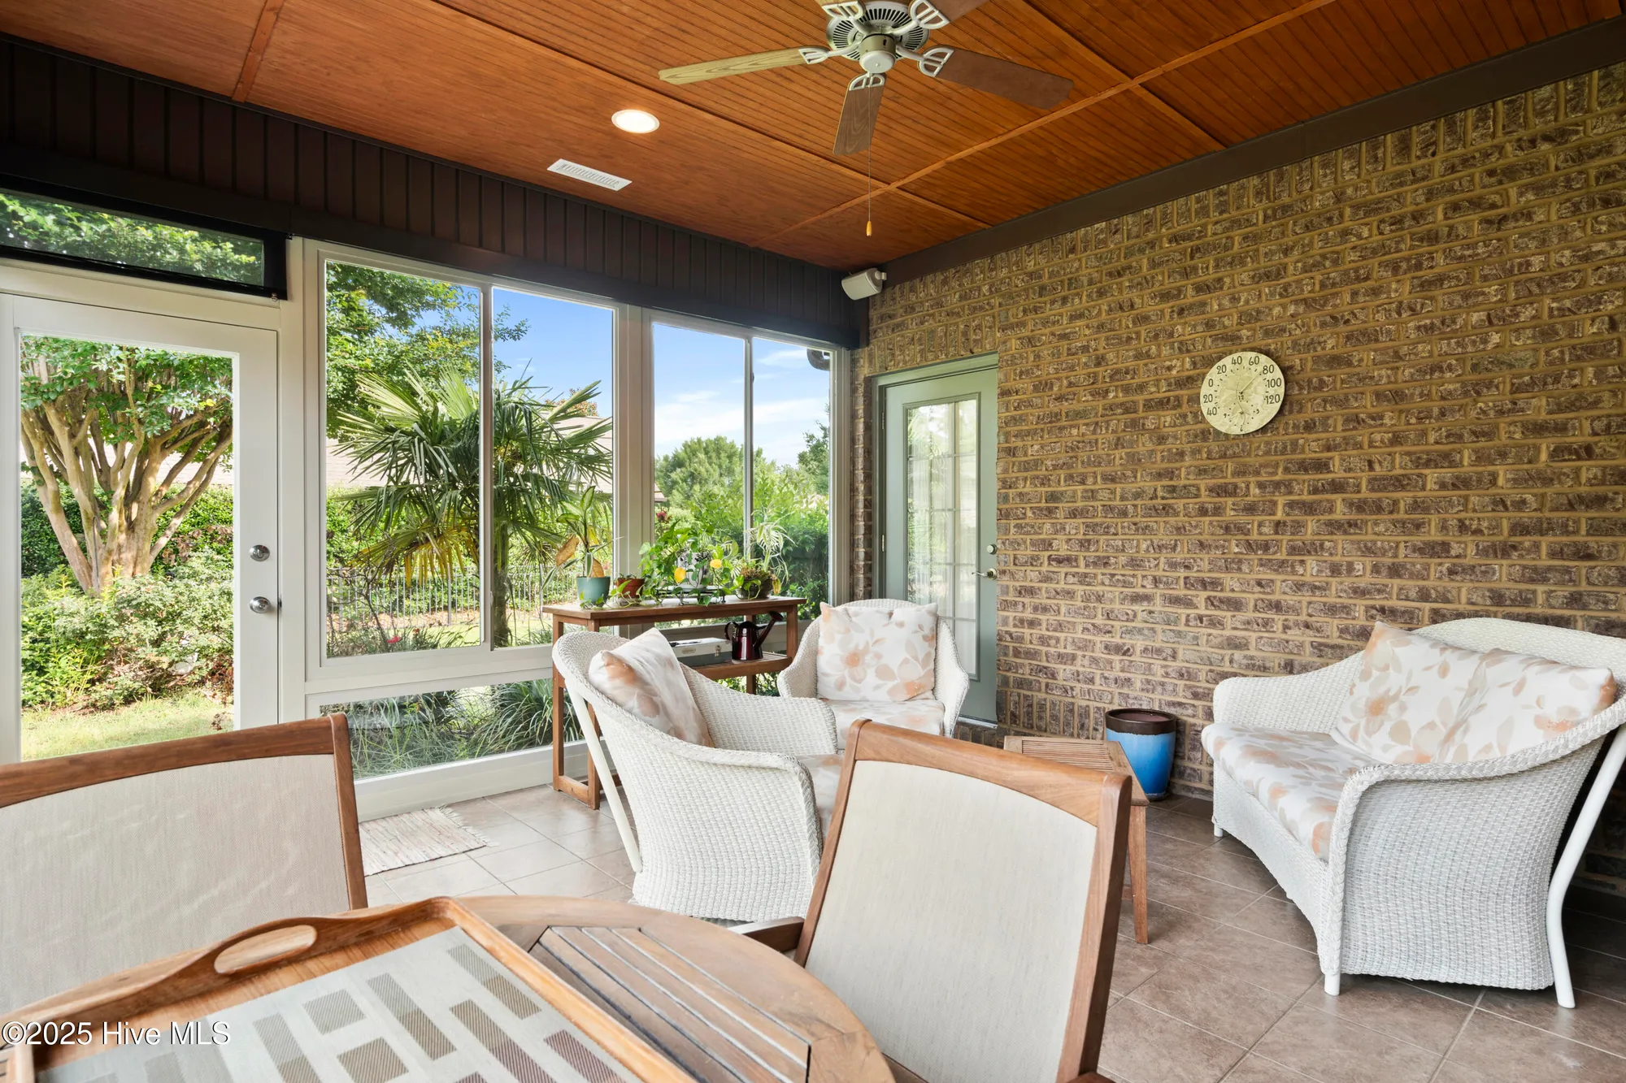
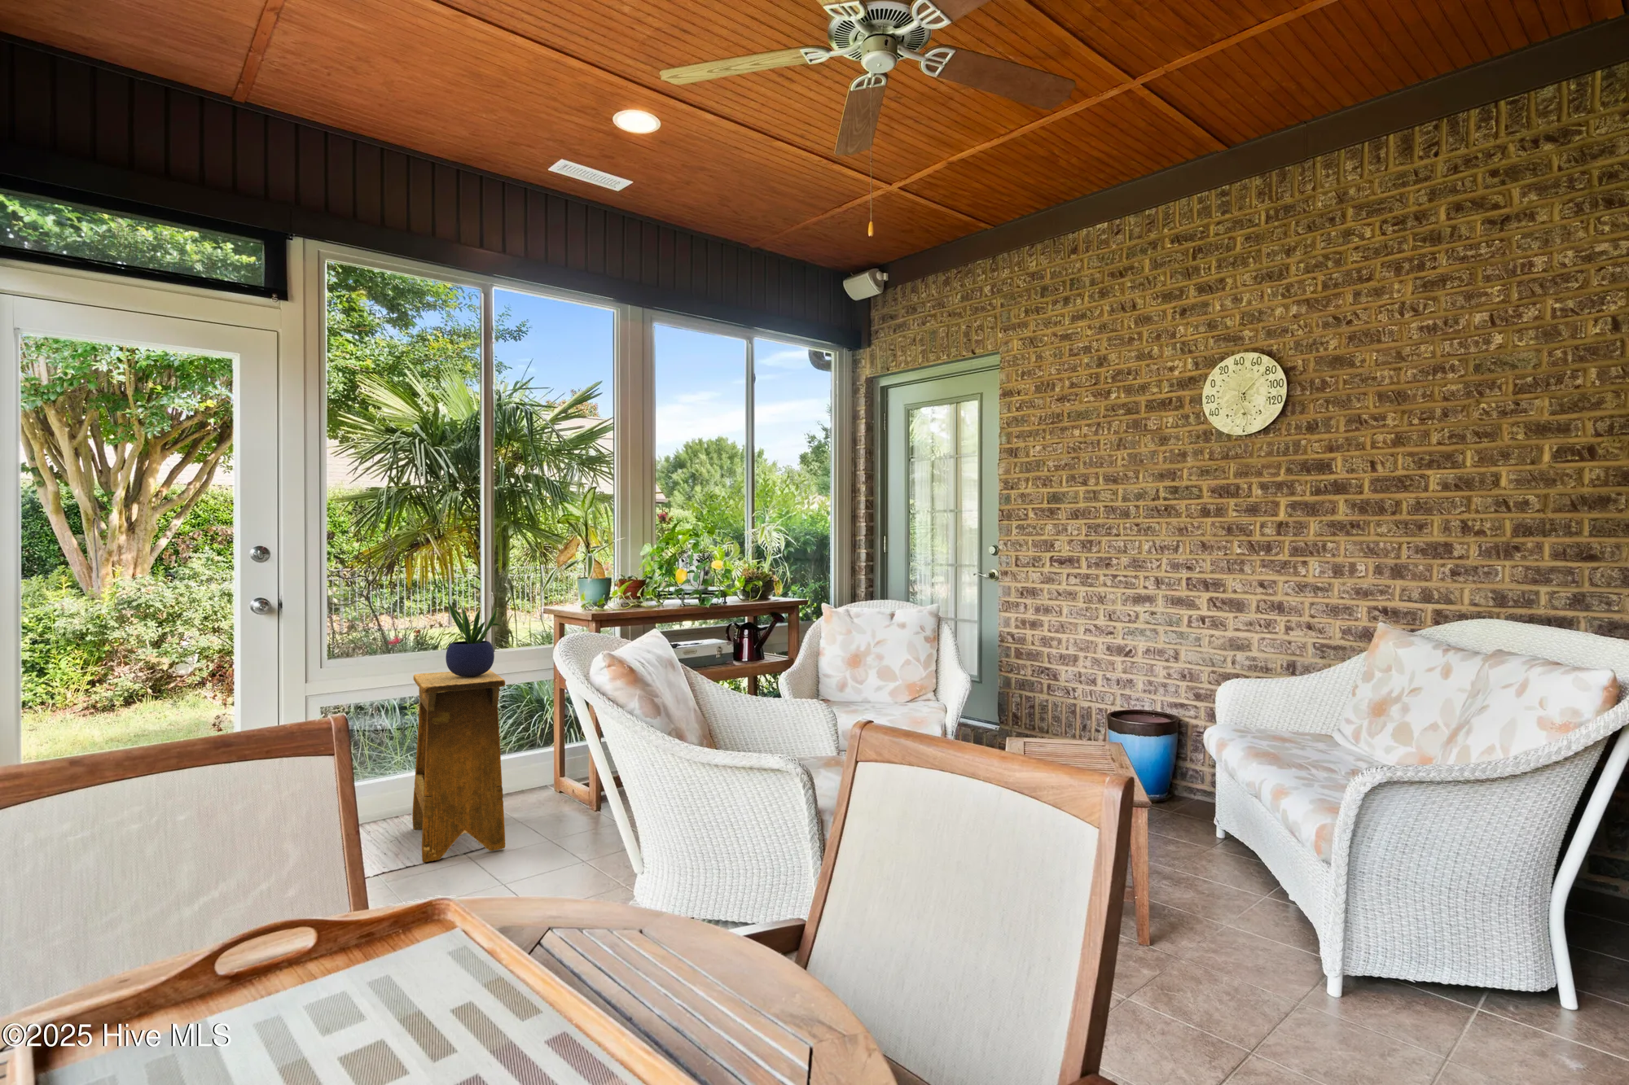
+ potted plant [444,601,501,677]
+ stool [412,670,506,862]
